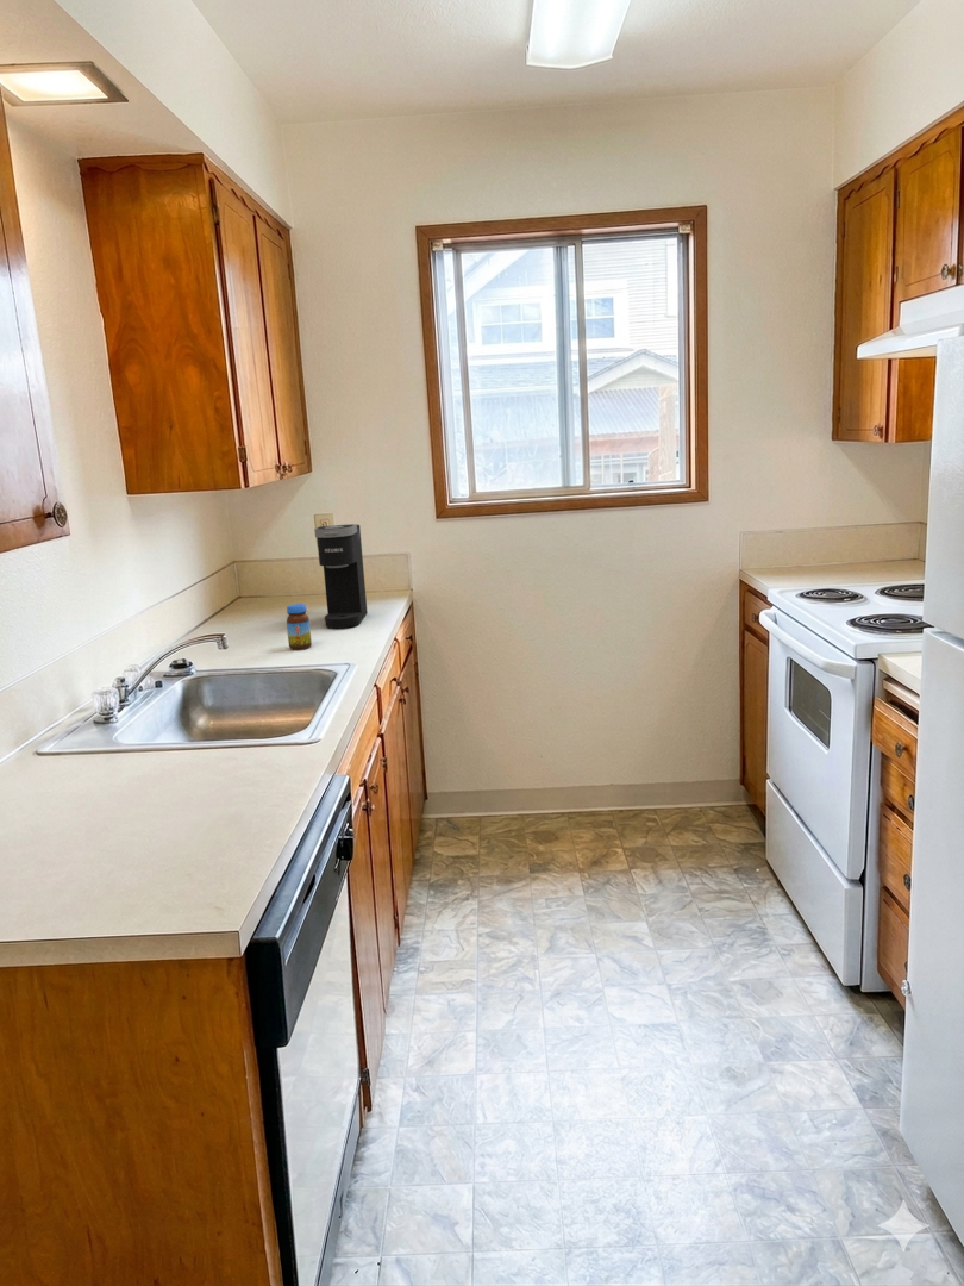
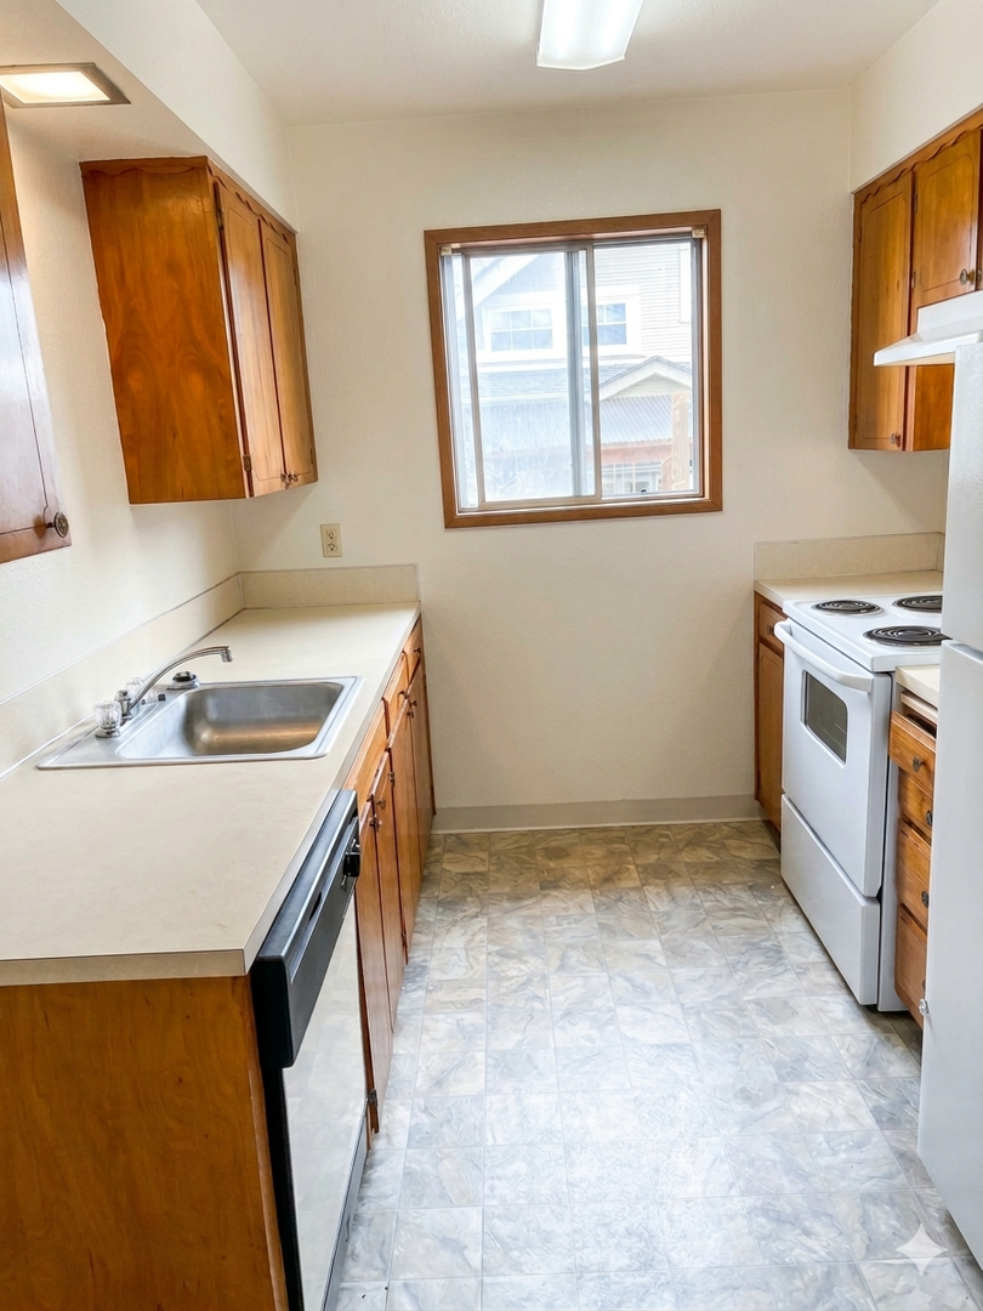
- coffee maker [313,523,369,630]
- jar [286,603,313,650]
